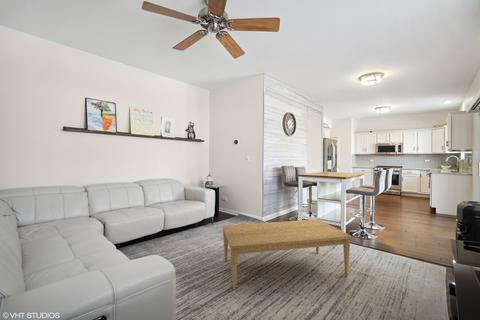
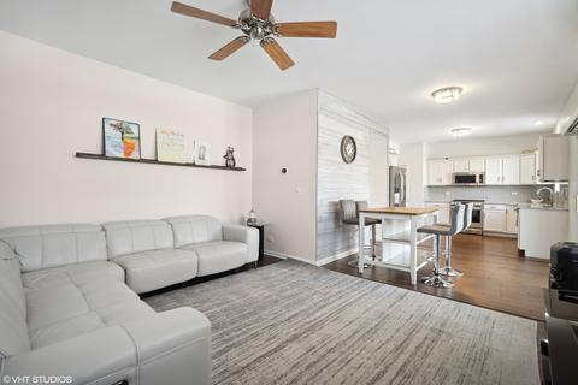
- coffee table [222,219,352,291]
